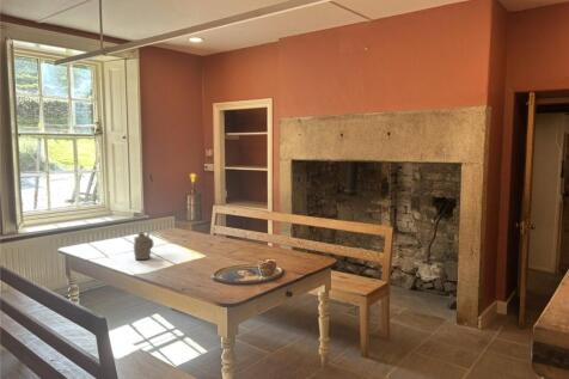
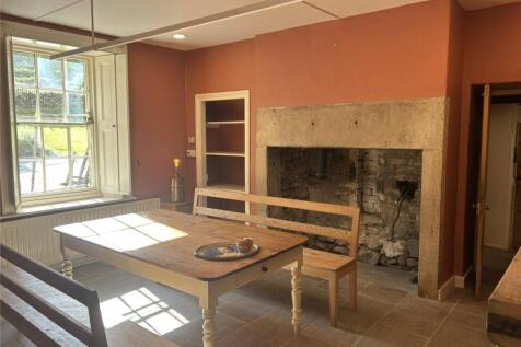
- teapot [133,231,154,261]
